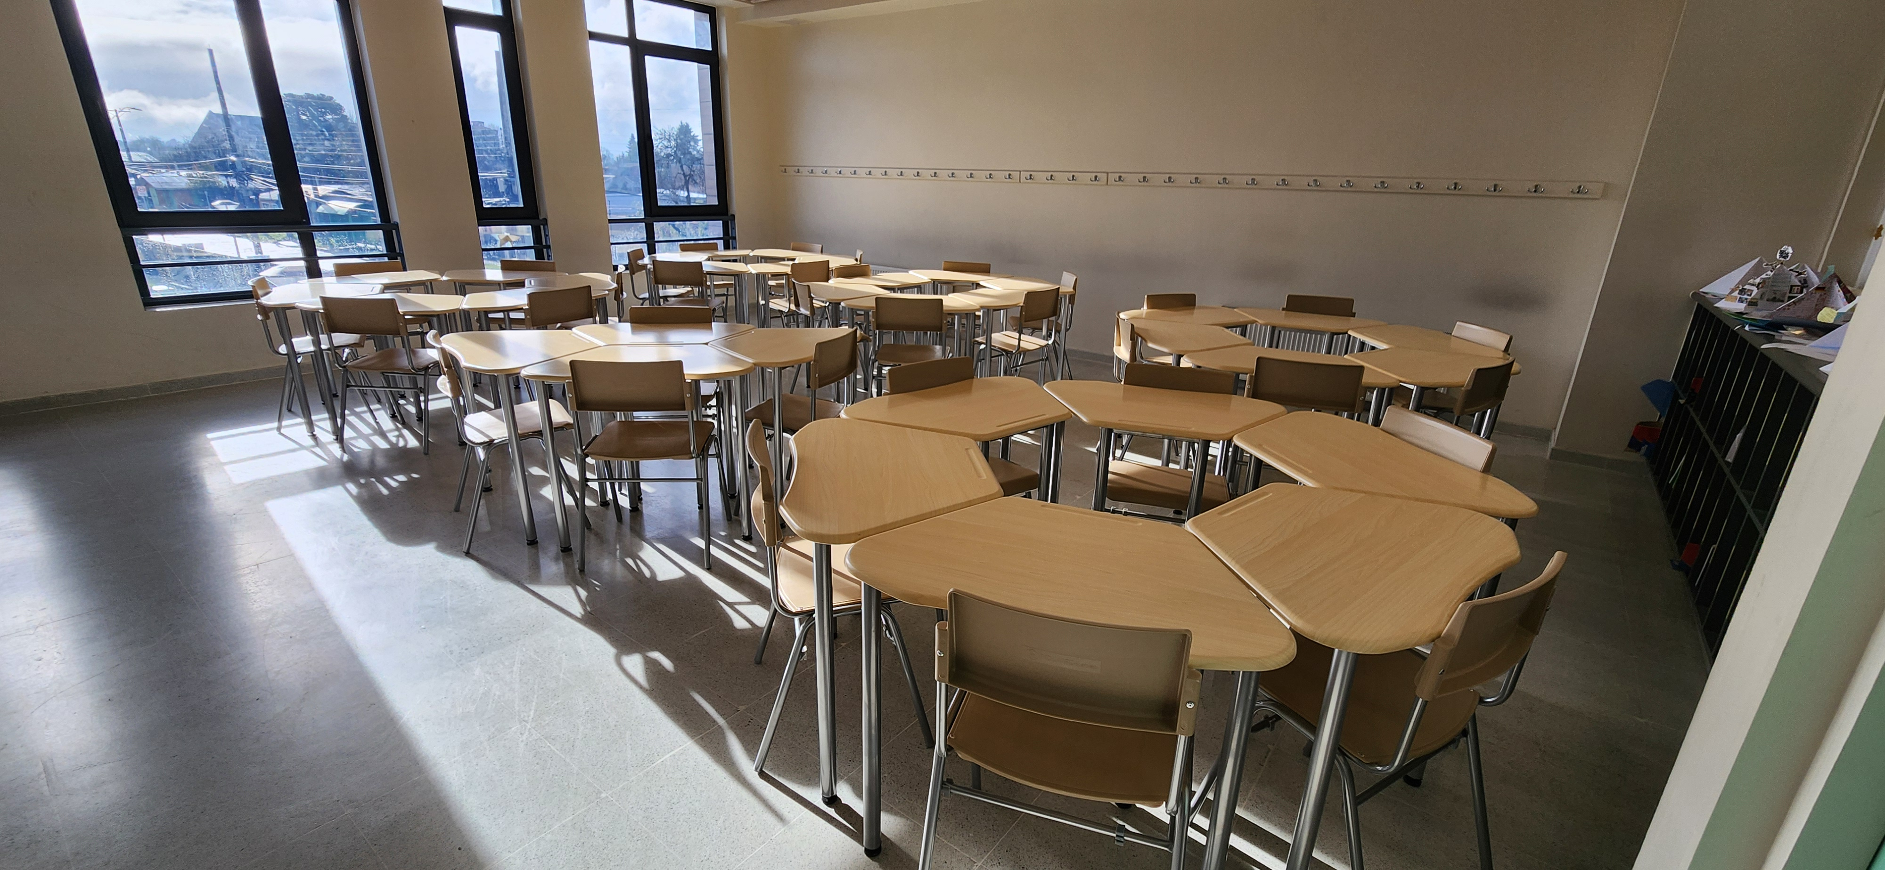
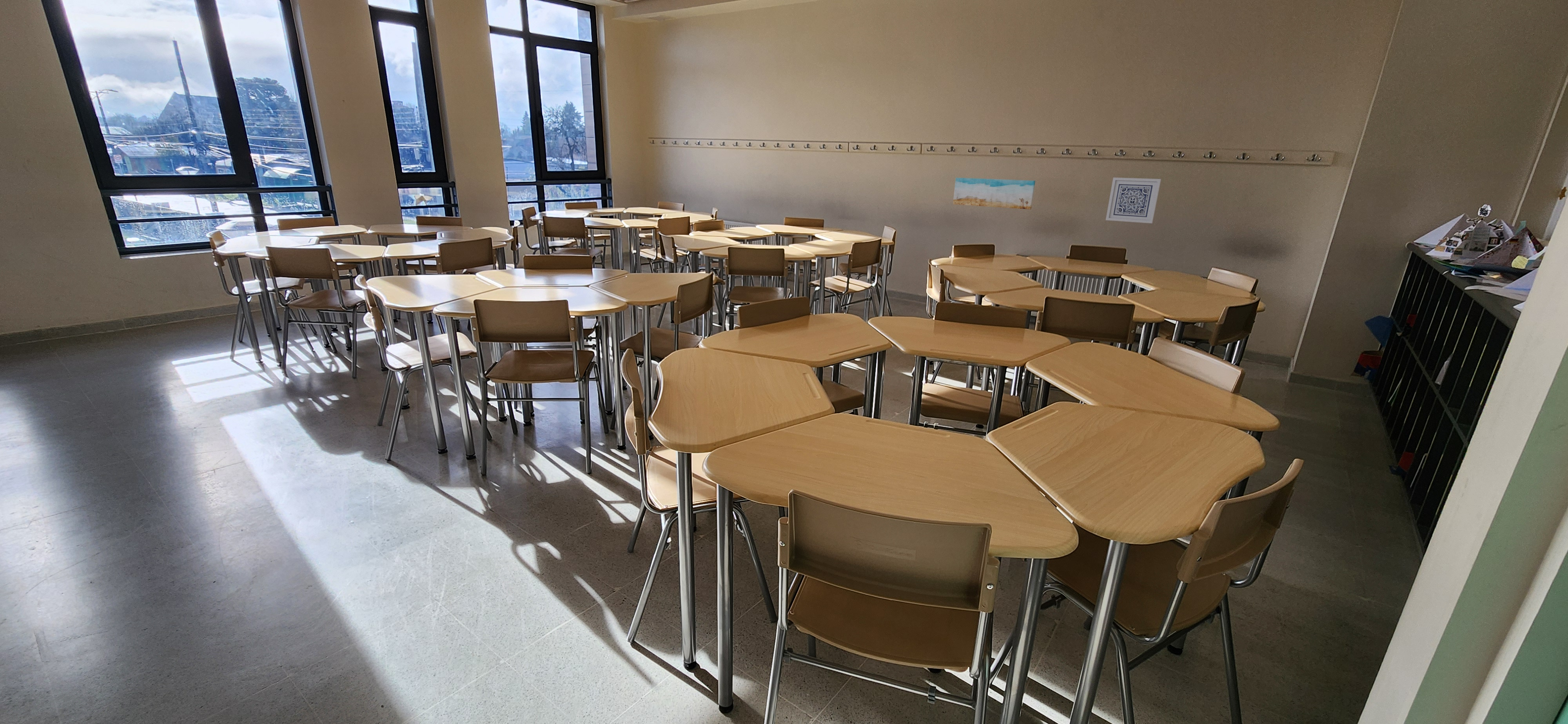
+ wall art [953,177,1036,210]
+ wall art [1105,177,1161,224]
